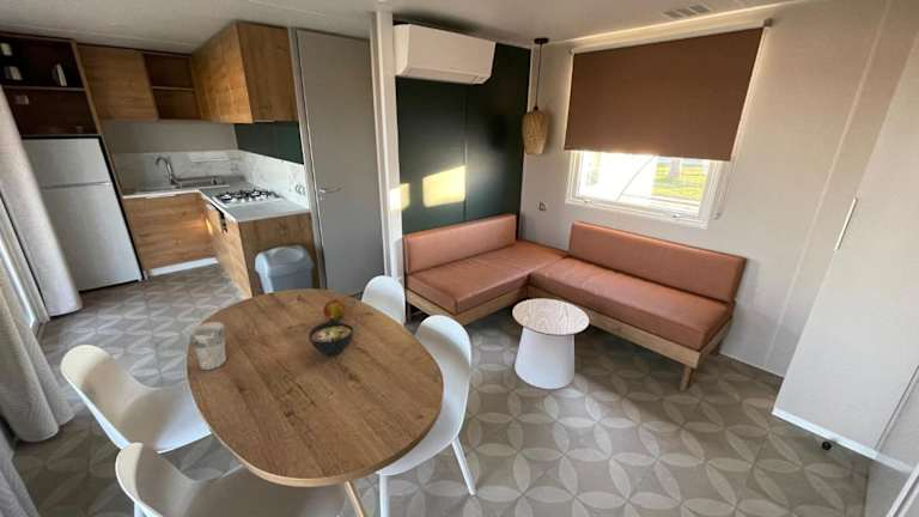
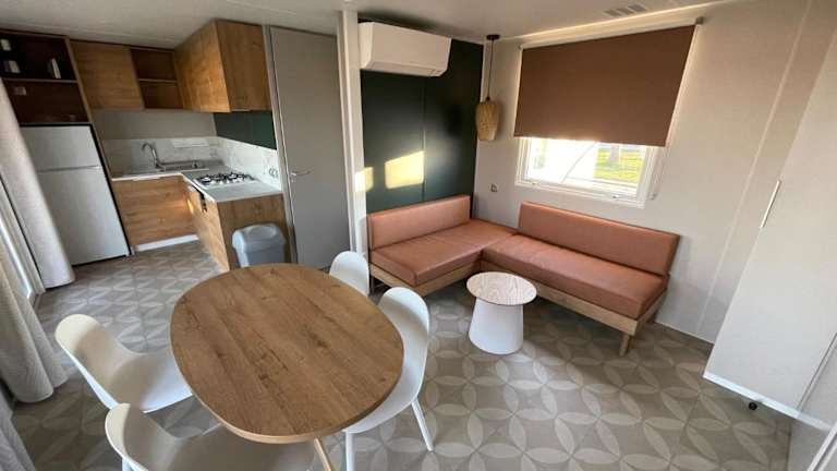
- cup [188,321,227,371]
- bowl [308,321,354,357]
- fruit [322,298,348,322]
